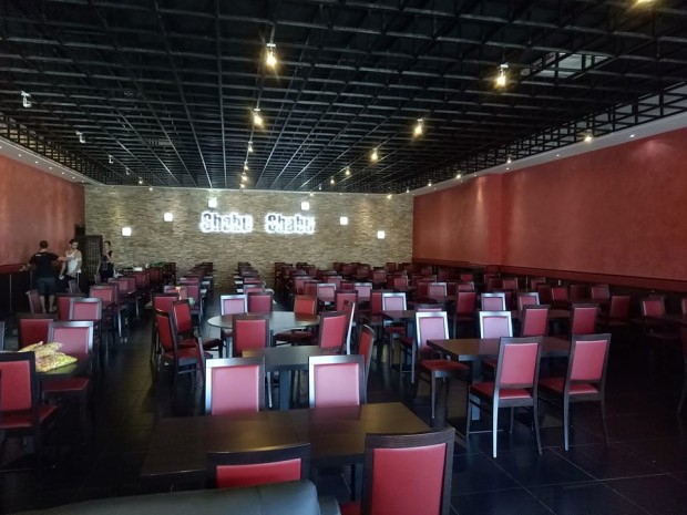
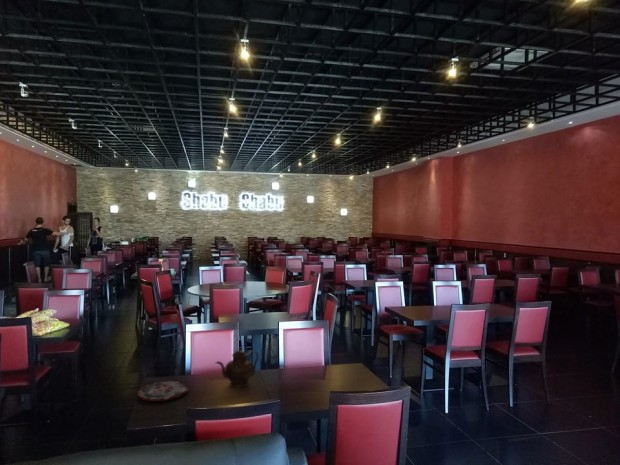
+ plate [137,380,190,402]
+ teapot [214,347,260,389]
